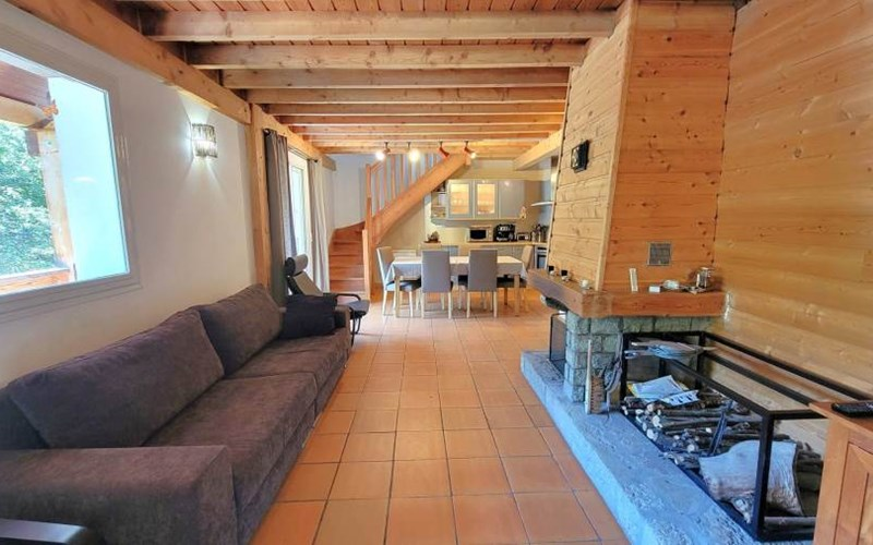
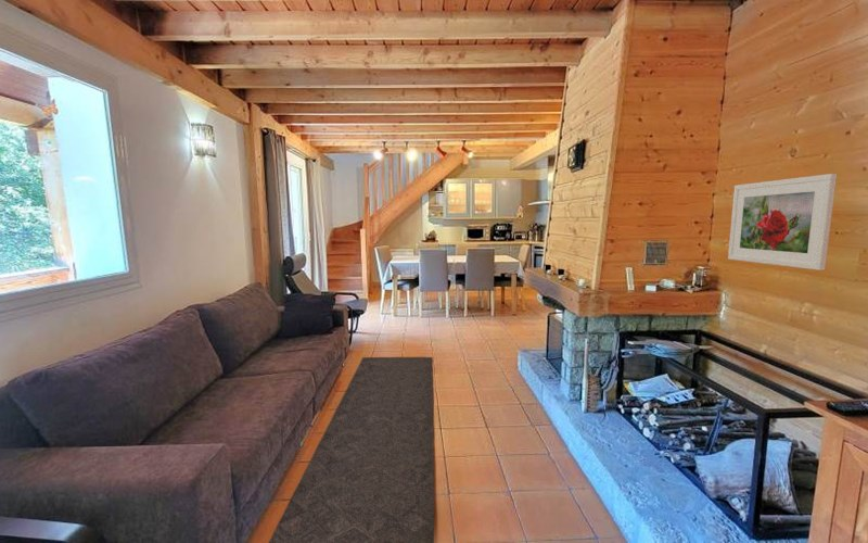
+ rug [268,356,435,543]
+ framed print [727,173,838,272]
